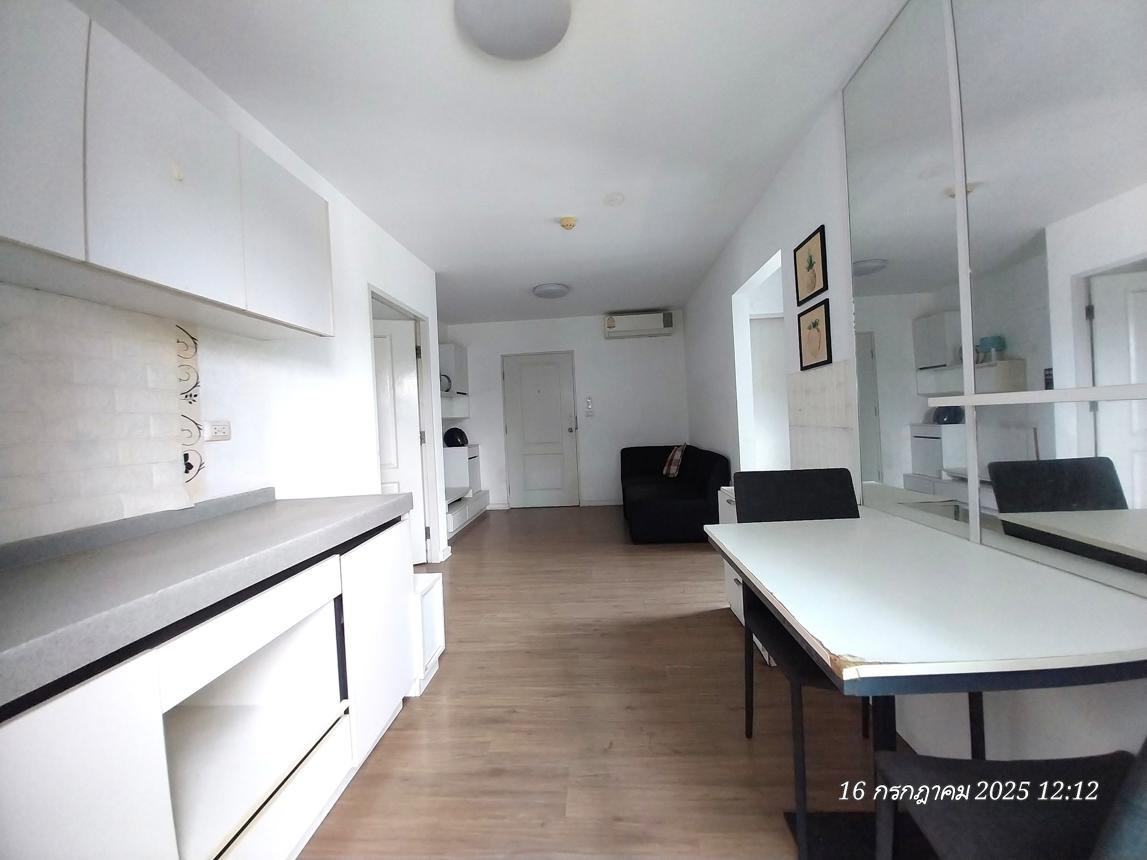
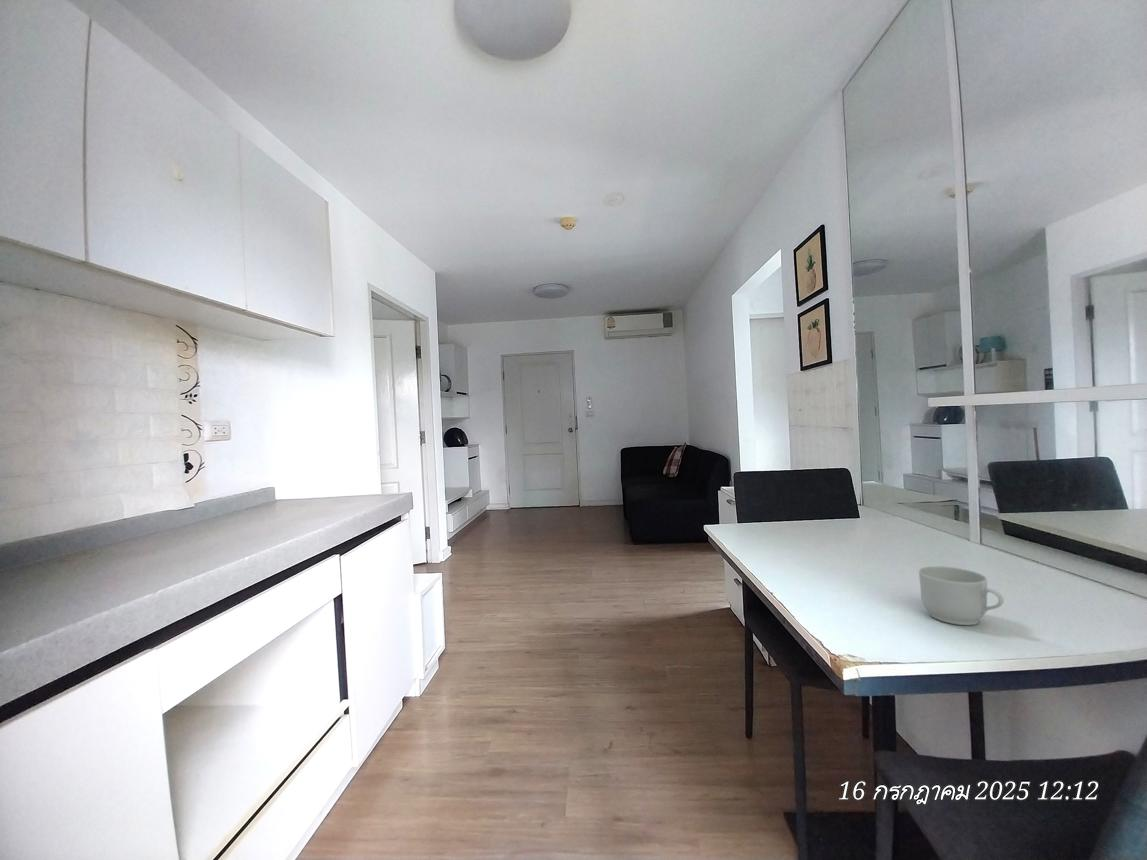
+ mug [918,565,1005,626]
